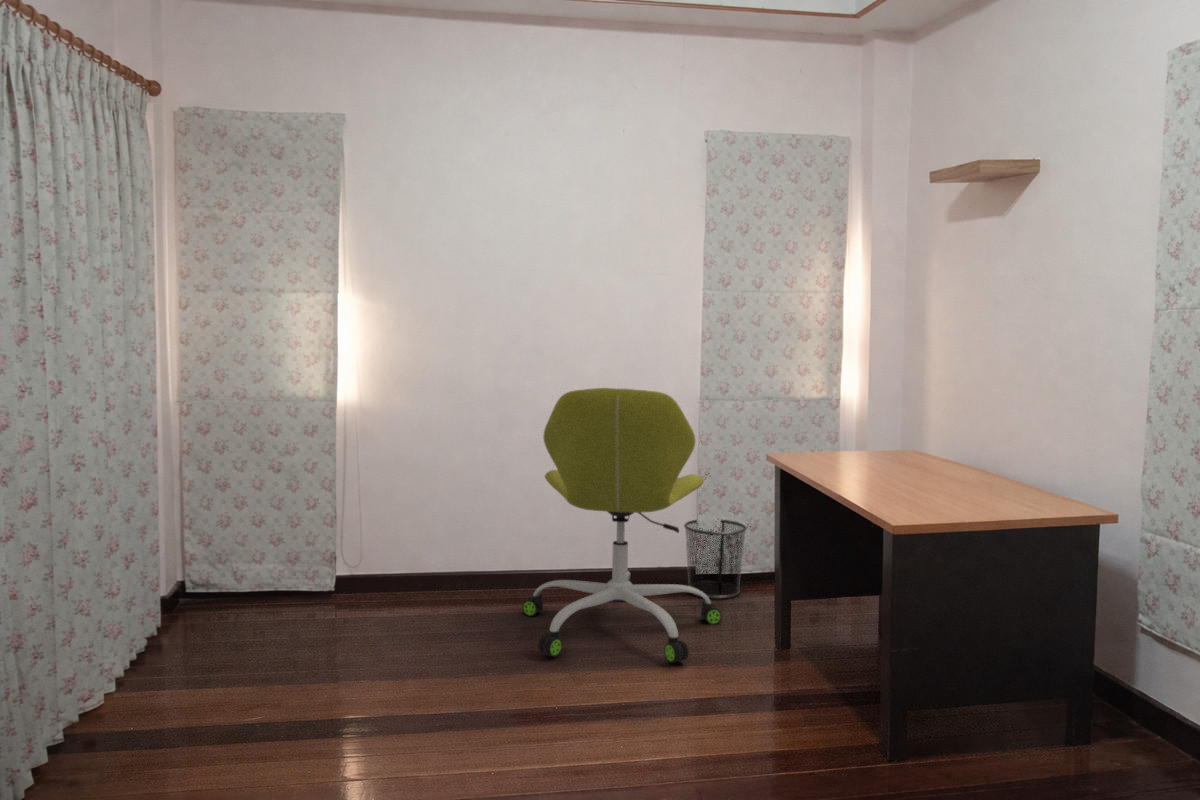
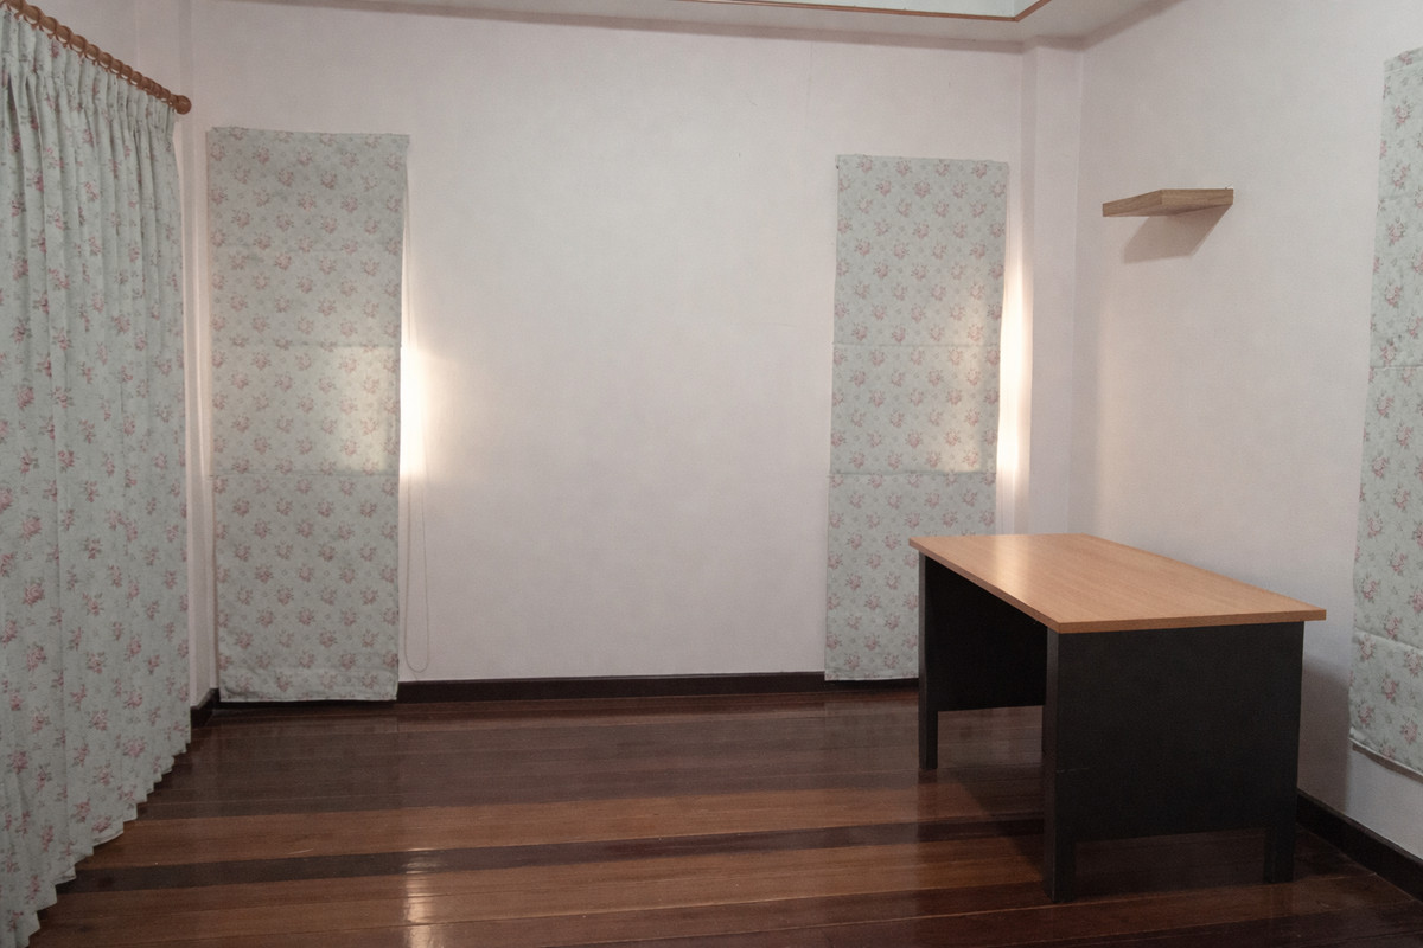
- waste bin [683,519,748,600]
- office chair [521,387,723,664]
